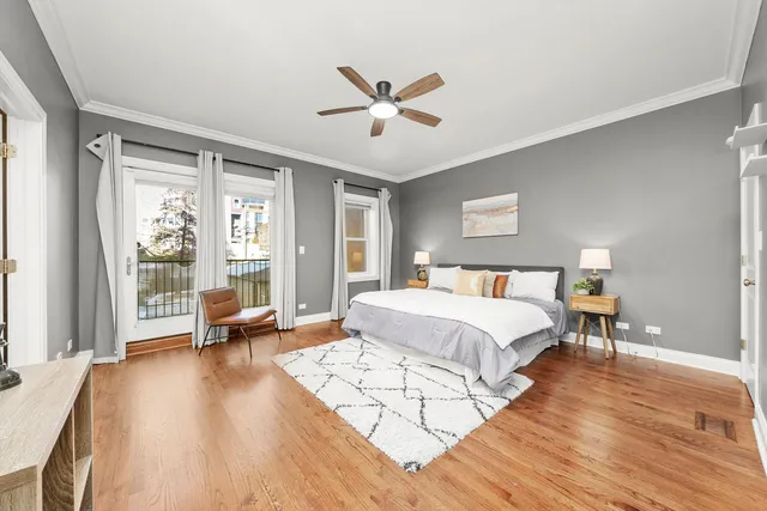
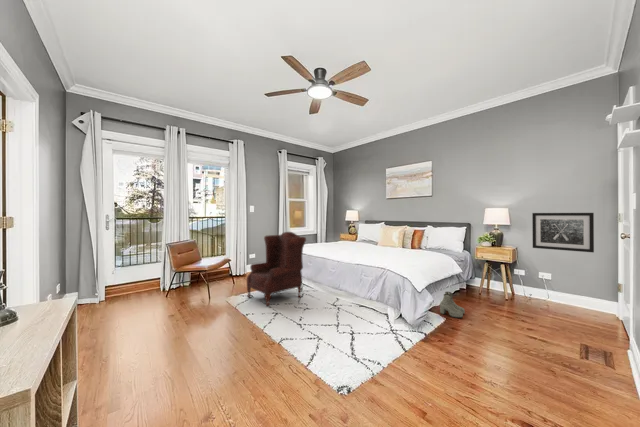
+ wall art [531,212,595,253]
+ armchair [246,231,307,307]
+ boots [439,291,466,319]
